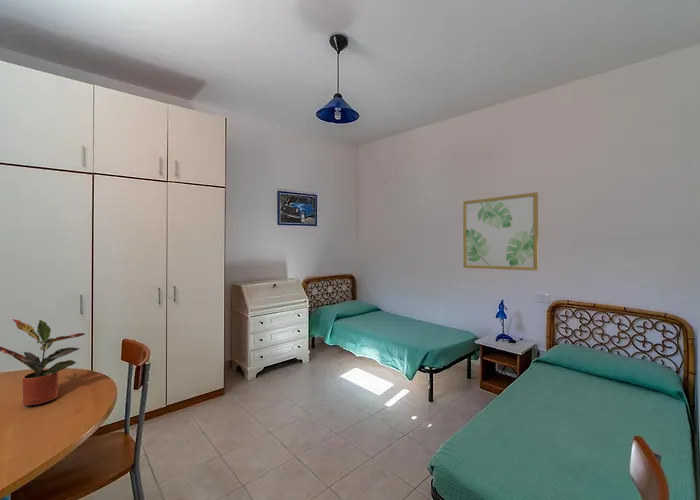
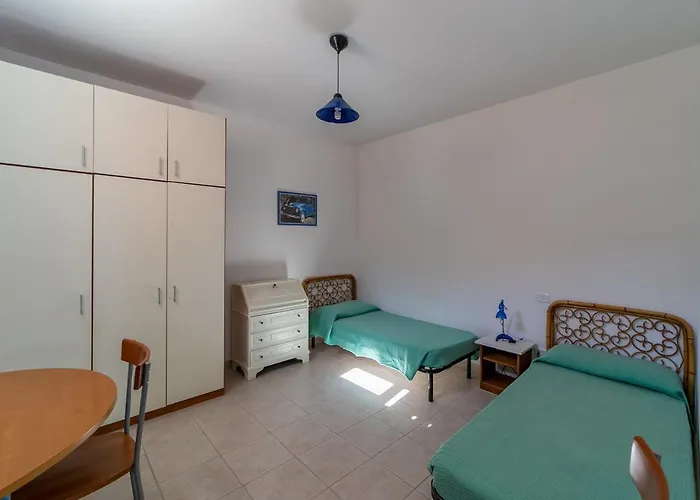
- wall art [462,191,539,272]
- potted plant [0,318,86,408]
